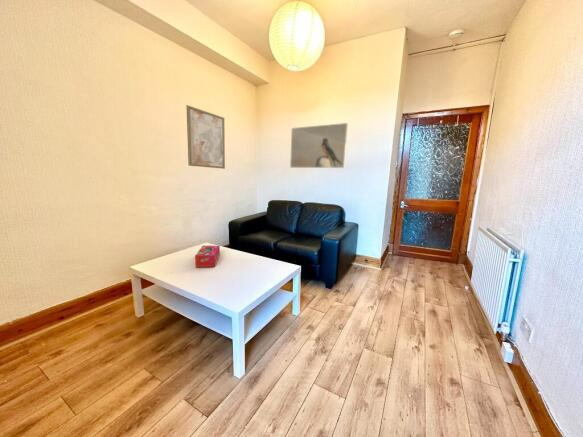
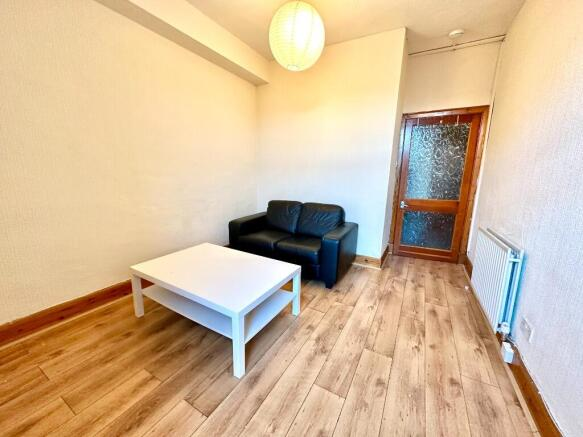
- wall art [185,104,226,170]
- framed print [289,122,349,169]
- tissue box [194,245,221,268]
